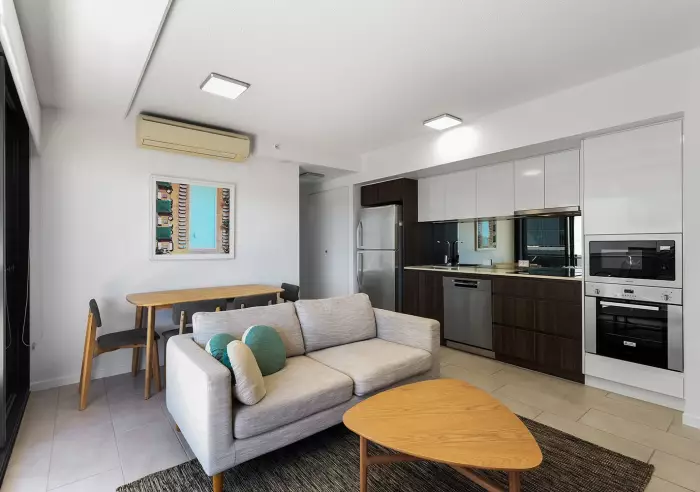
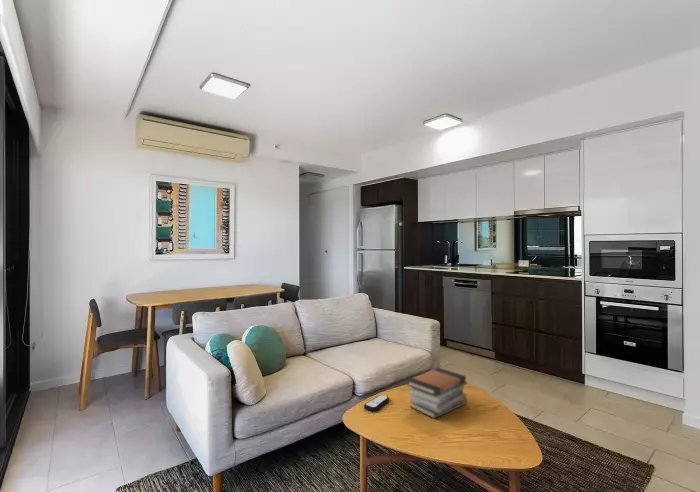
+ remote control [363,394,390,412]
+ book stack [406,367,468,420]
